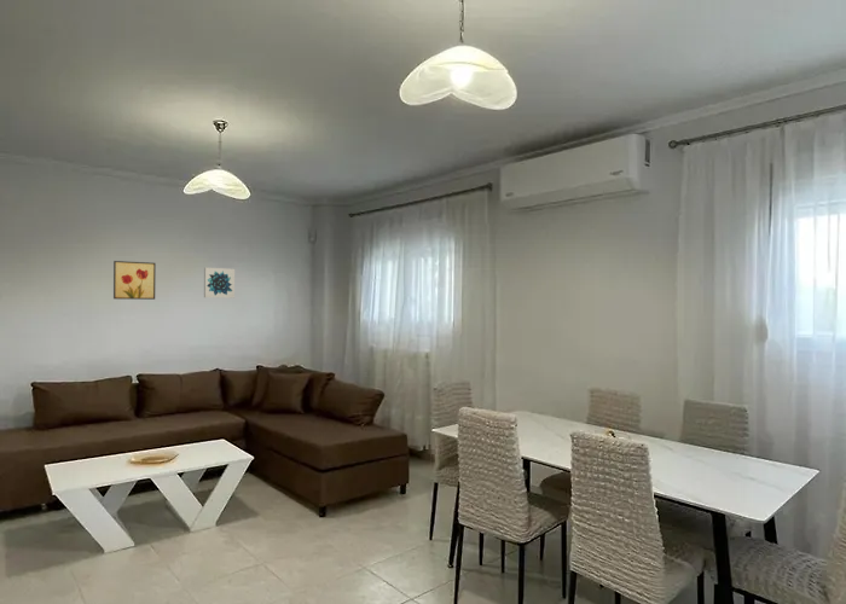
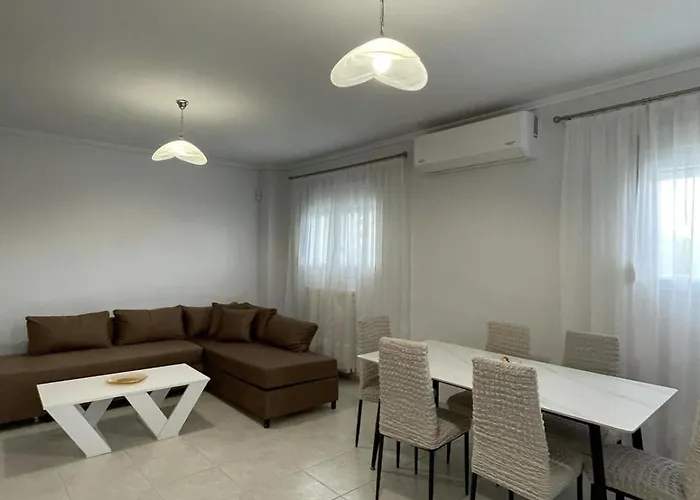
- wall art [112,260,157,301]
- wall art [203,267,236,298]
